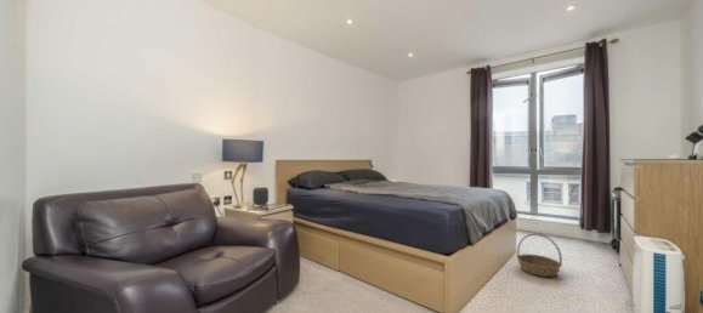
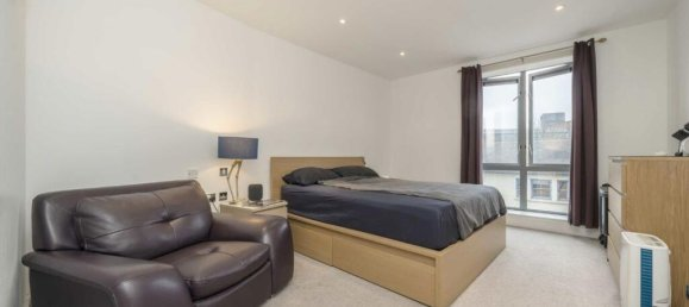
- basket [516,233,563,278]
